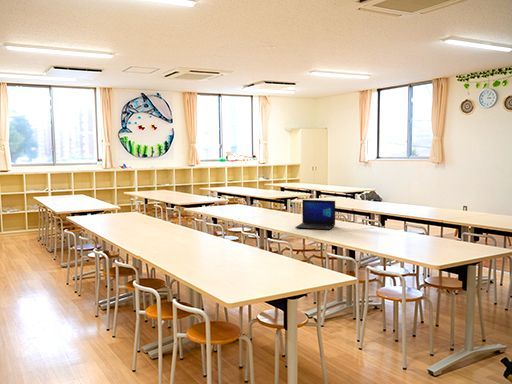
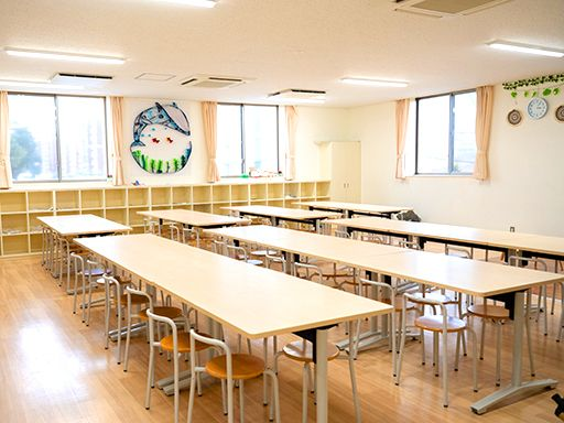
- laptop [294,199,336,231]
